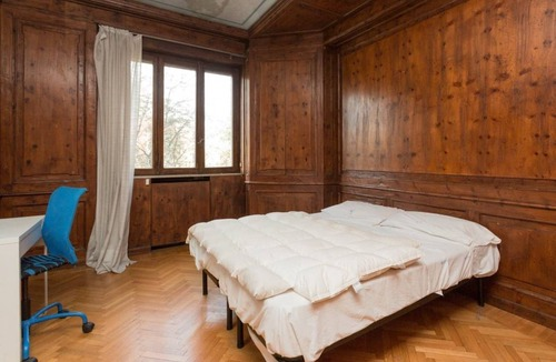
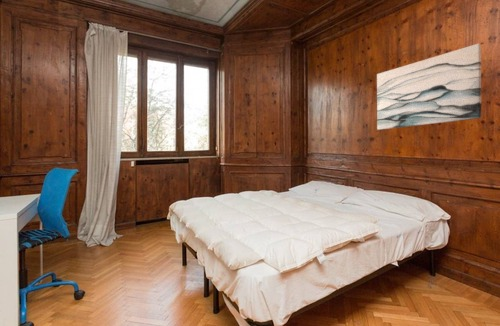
+ wall art [376,43,482,131]
